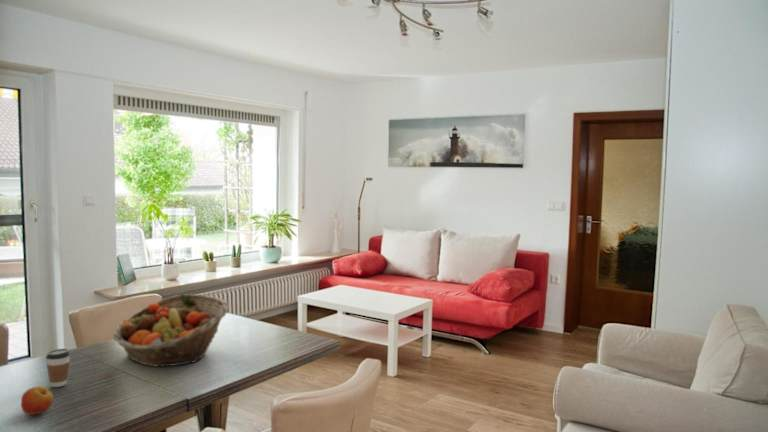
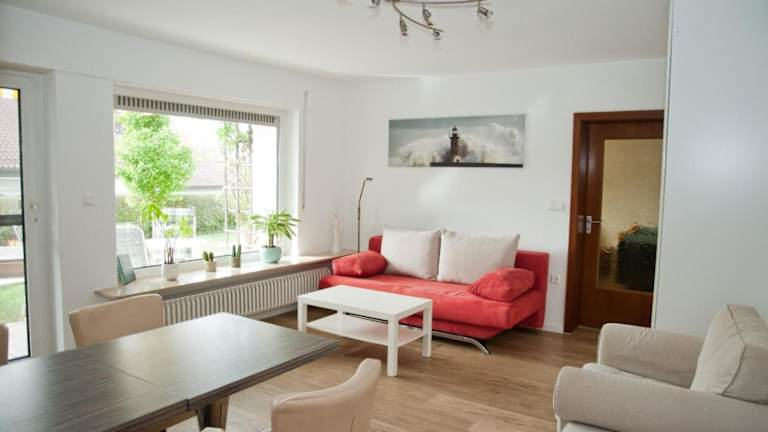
- apple [20,385,54,416]
- fruit basket [112,293,230,368]
- coffee cup [45,348,71,388]
